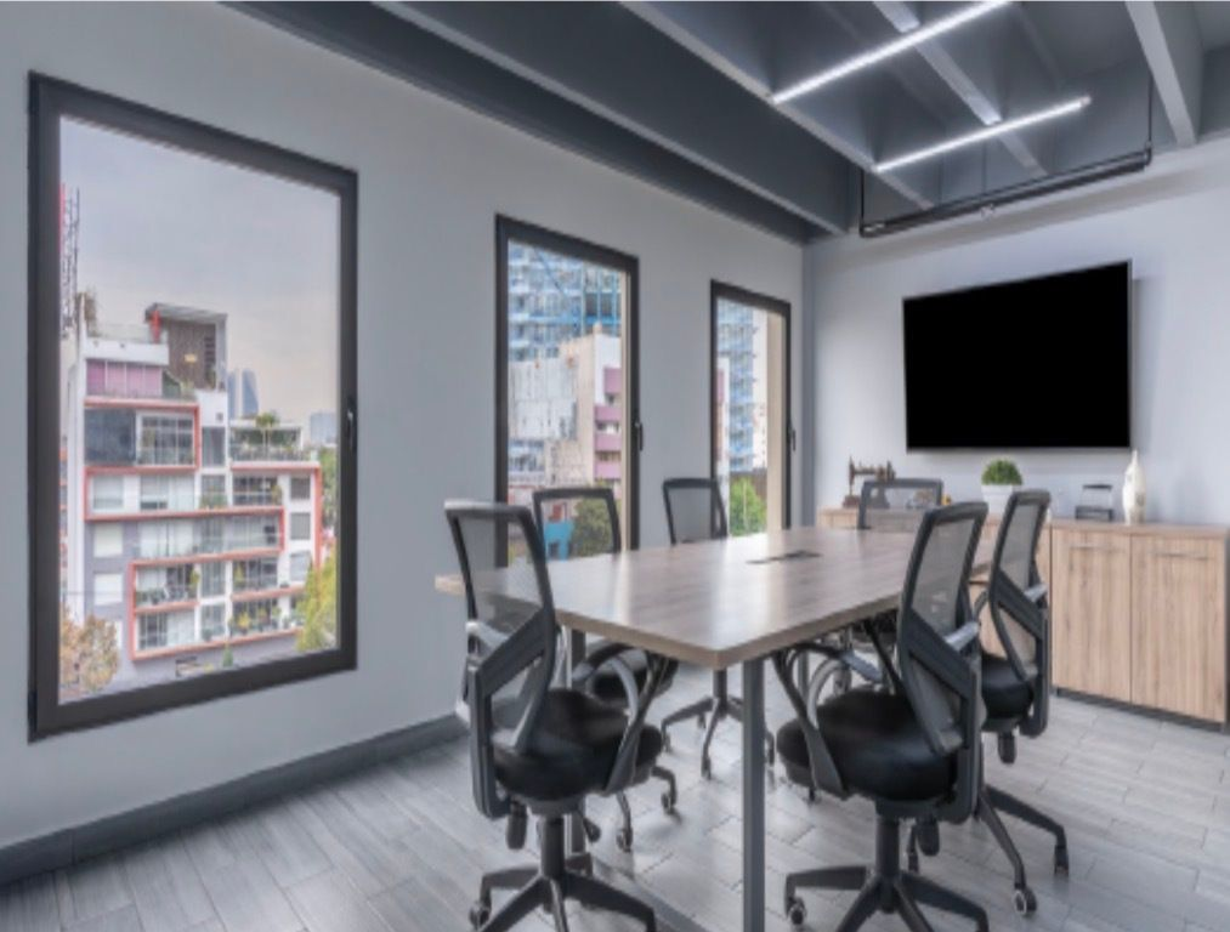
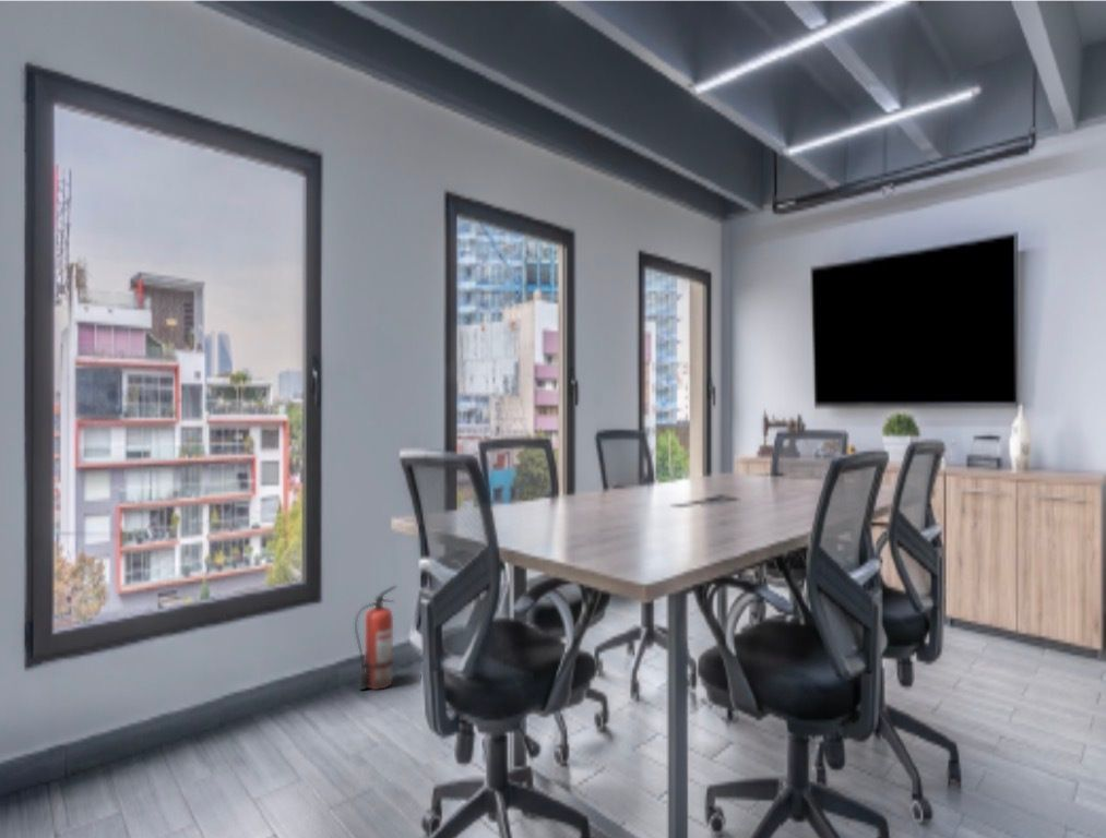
+ fire extinguisher [354,585,397,691]
